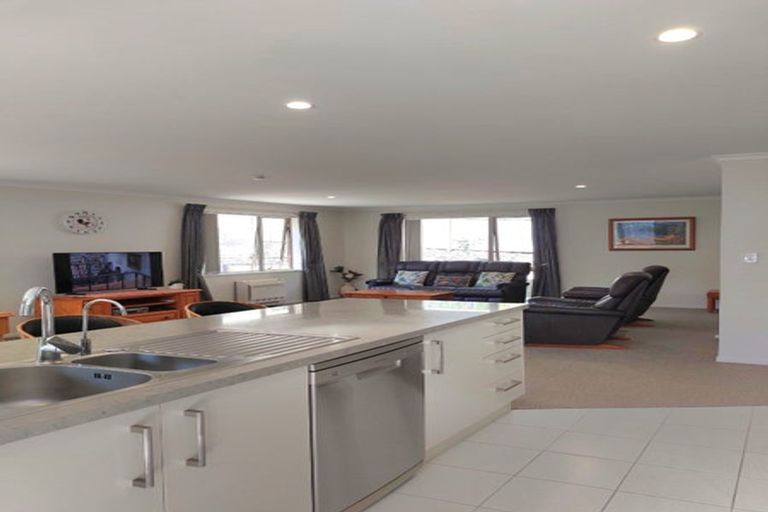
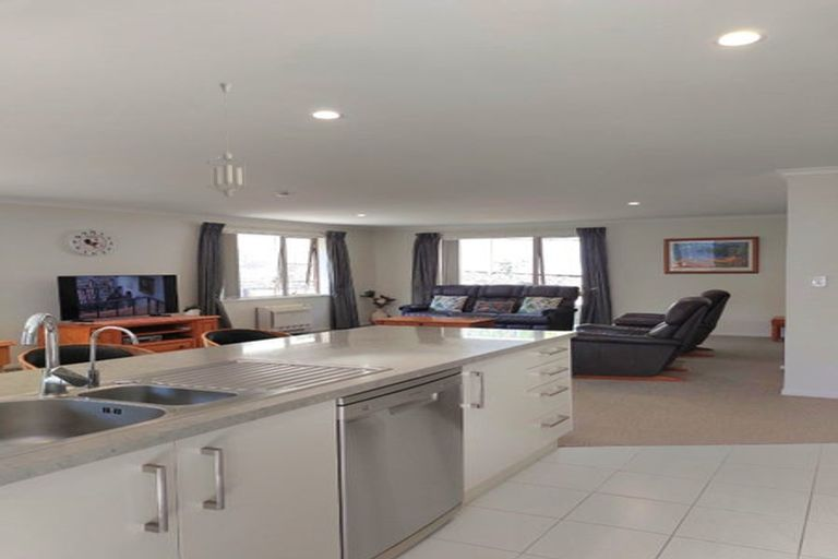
+ pendant light [206,82,250,199]
